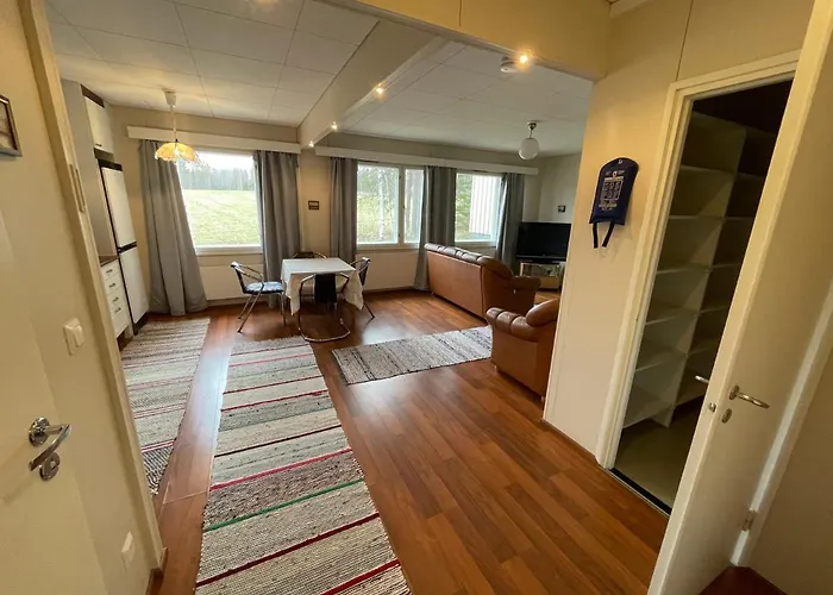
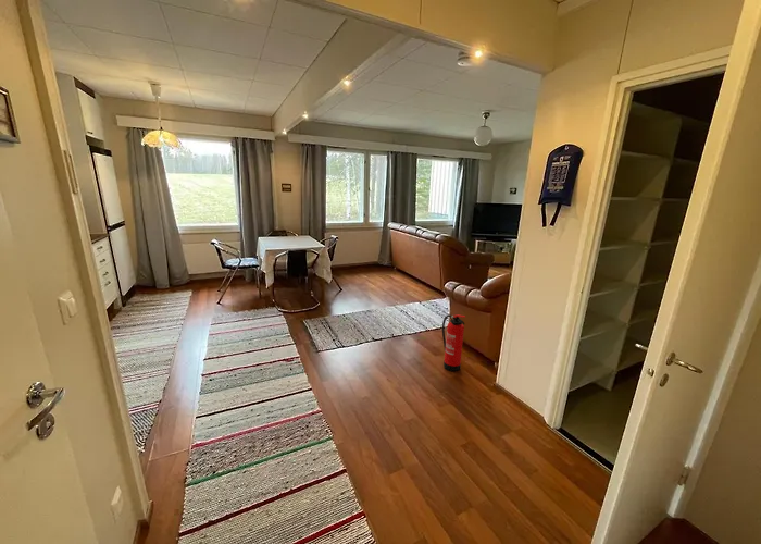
+ fire extinguisher [441,313,466,372]
